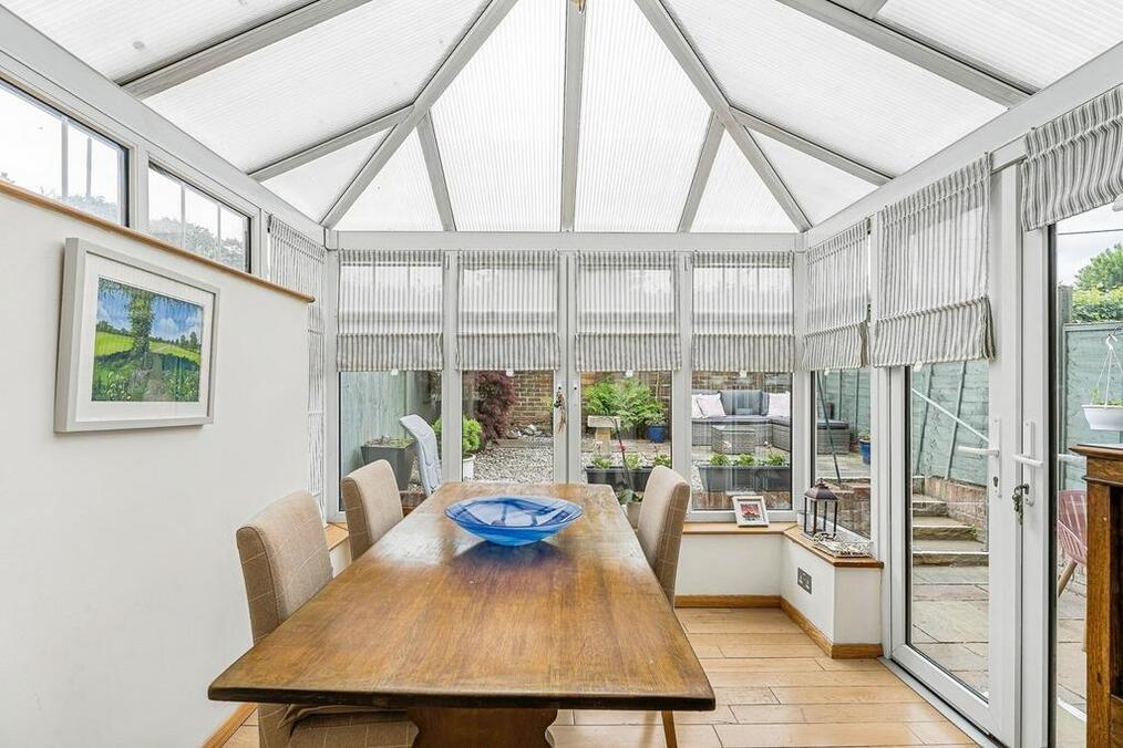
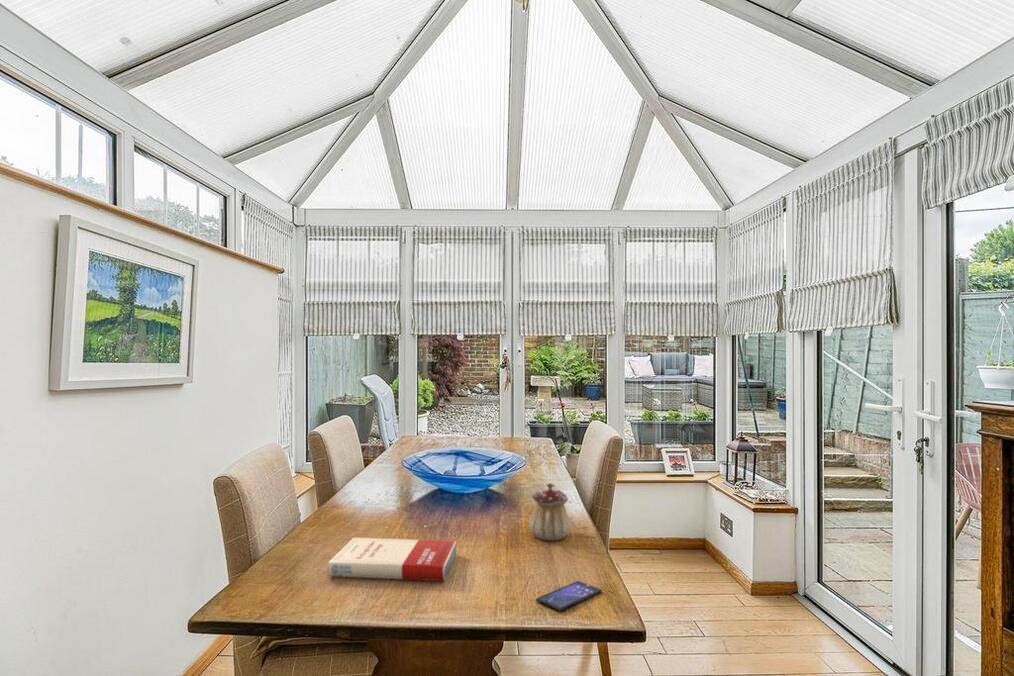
+ smartphone [535,580,603,612]
+ teapot [528,482,572,542]
+ book [326,537,457,582]
